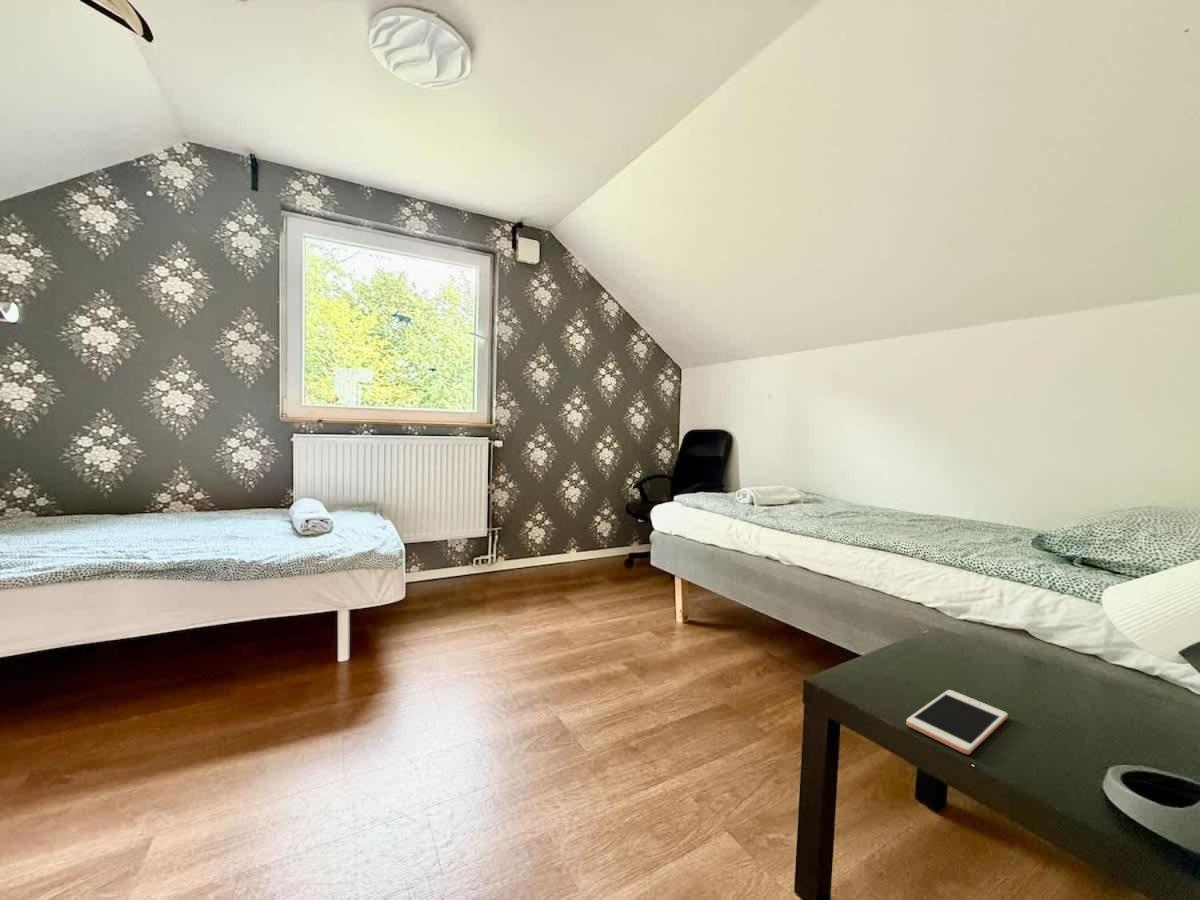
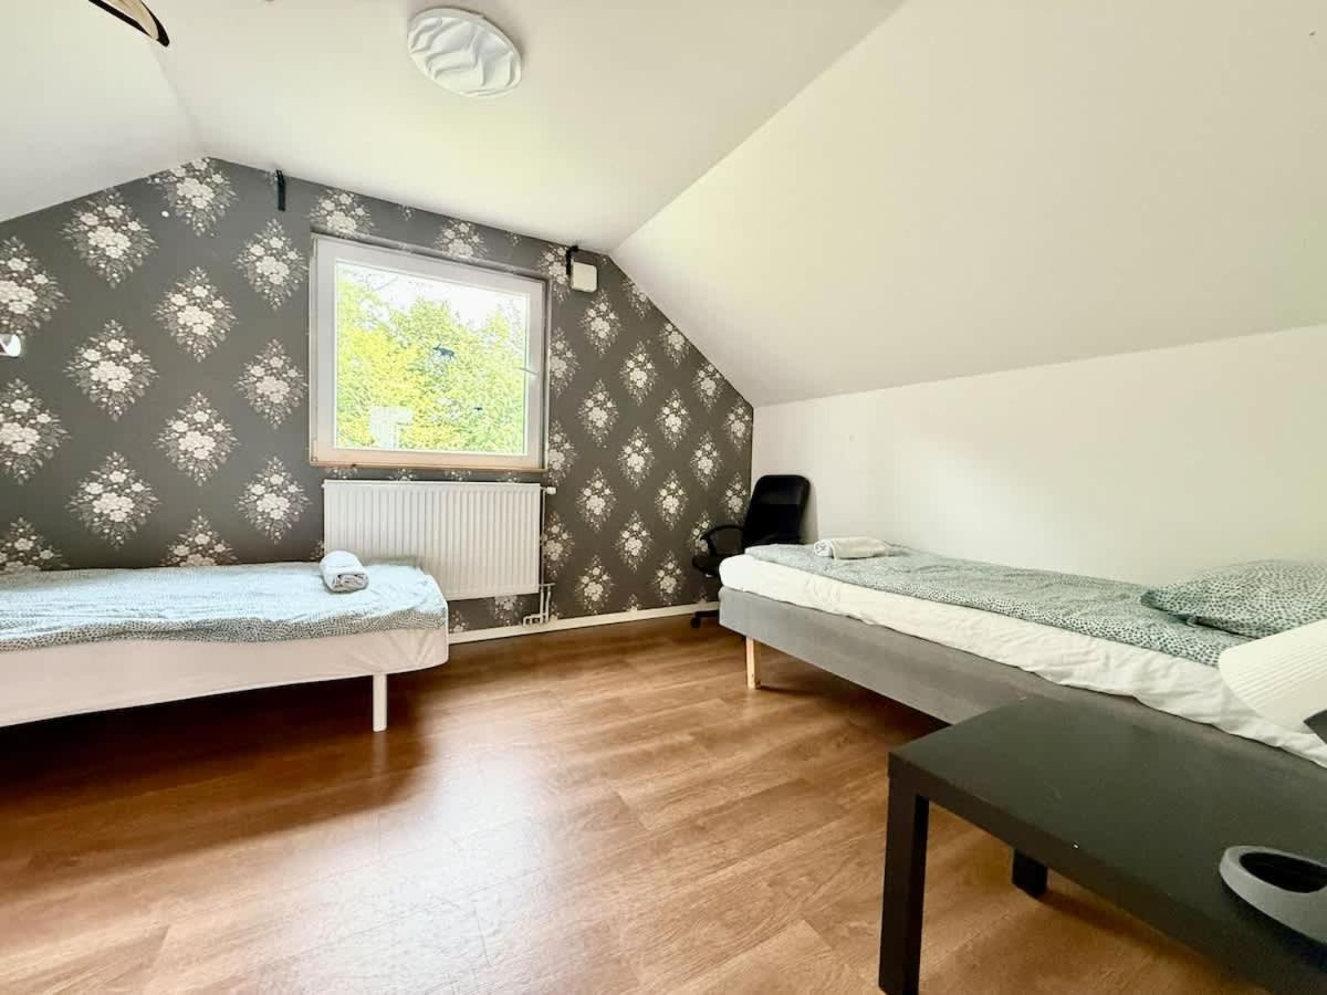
- cell phone [905,689,1009,755]
